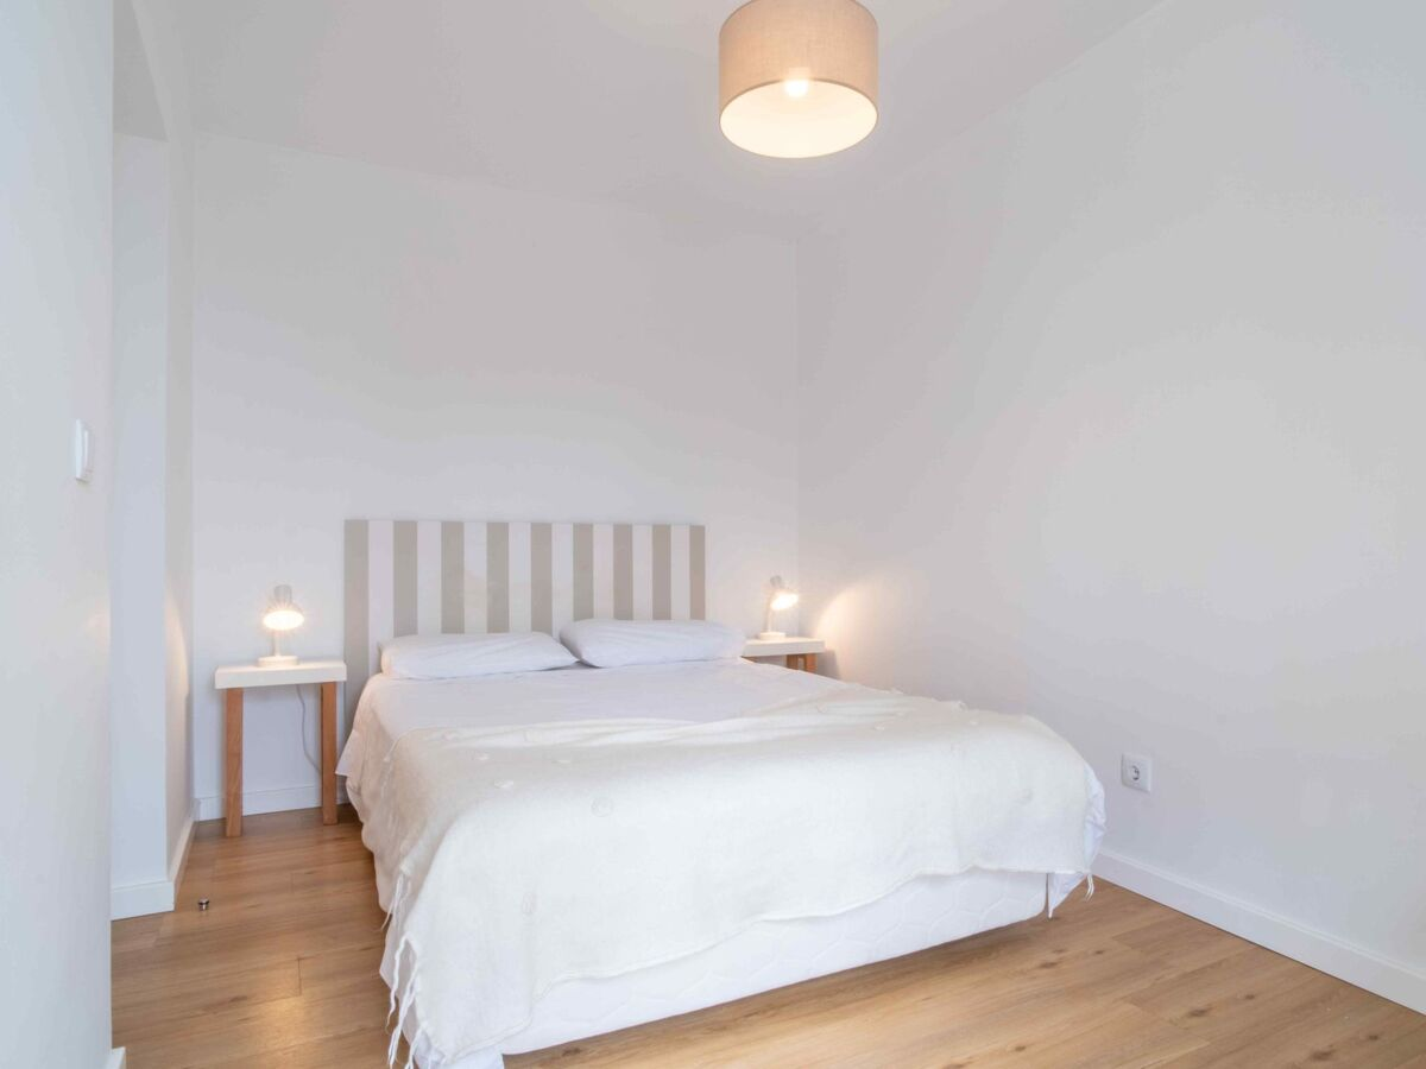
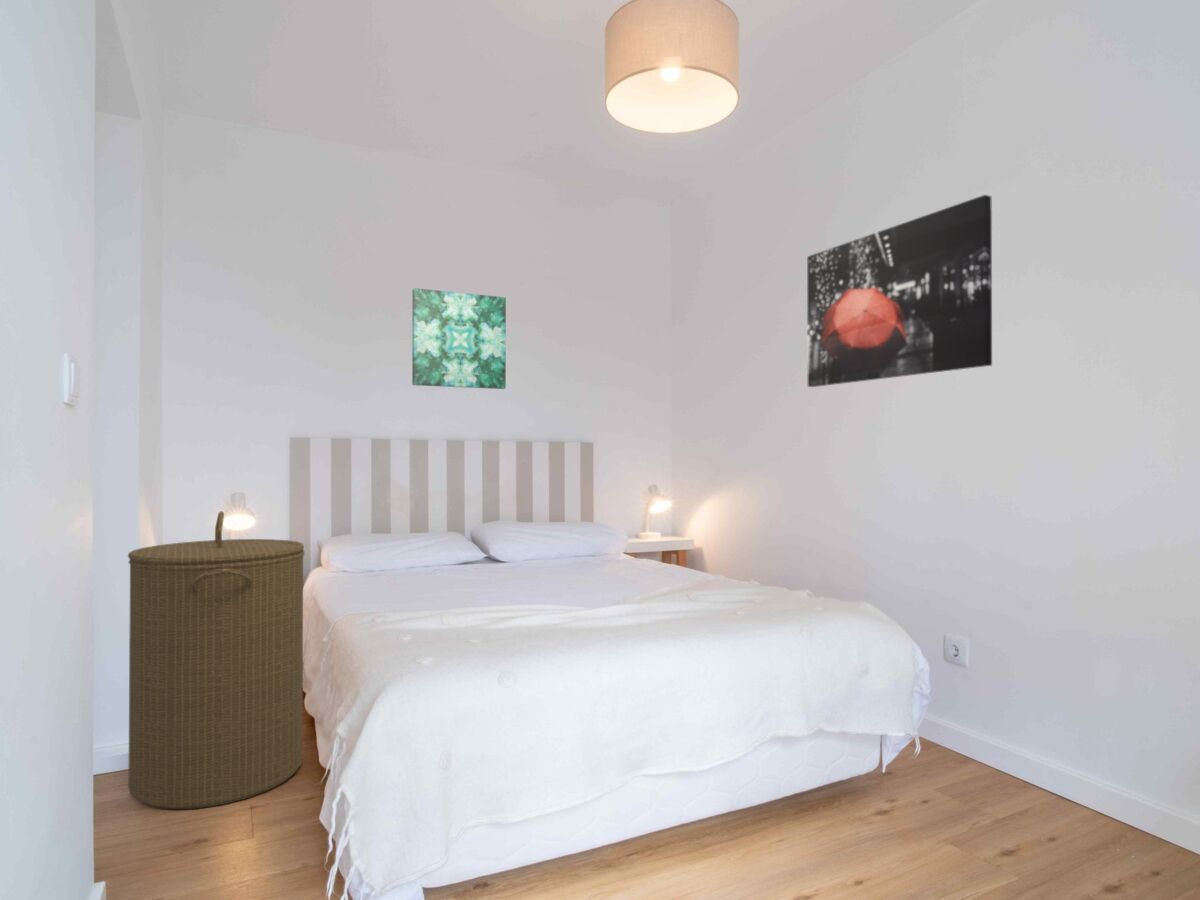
+ wall art [806,194,993,388]
+ wall art [411,287,507,390]
+ laundry hamper [127,510,306,810]
